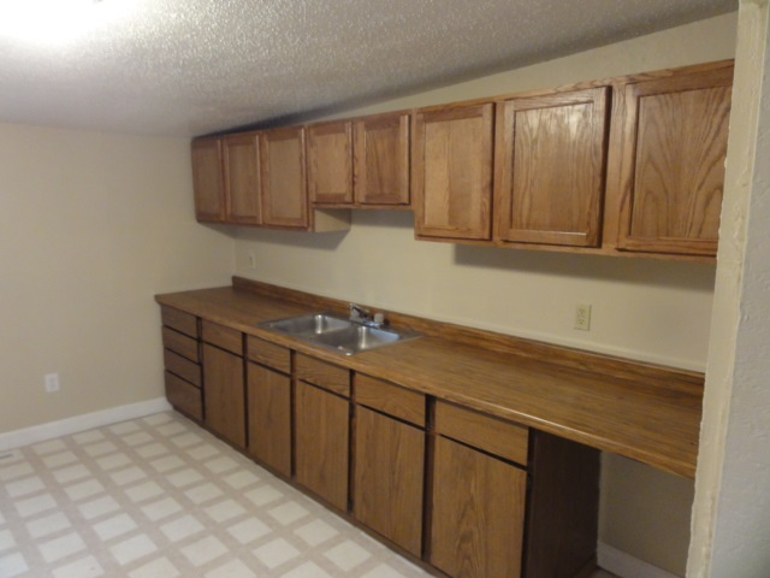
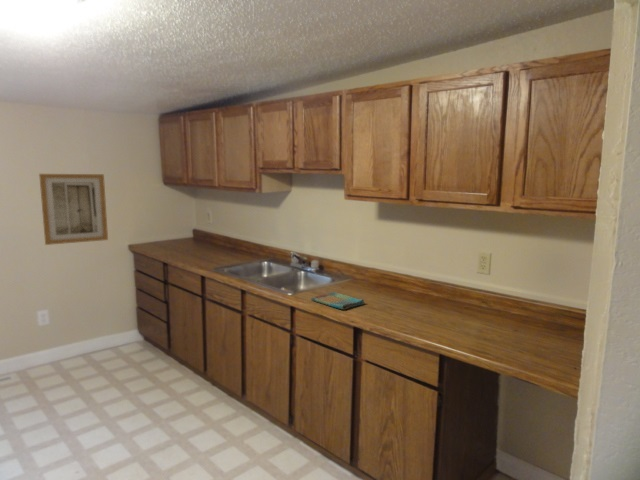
+ wall art [38,173,109,246]
+ dish towel [310,291,366,311]
